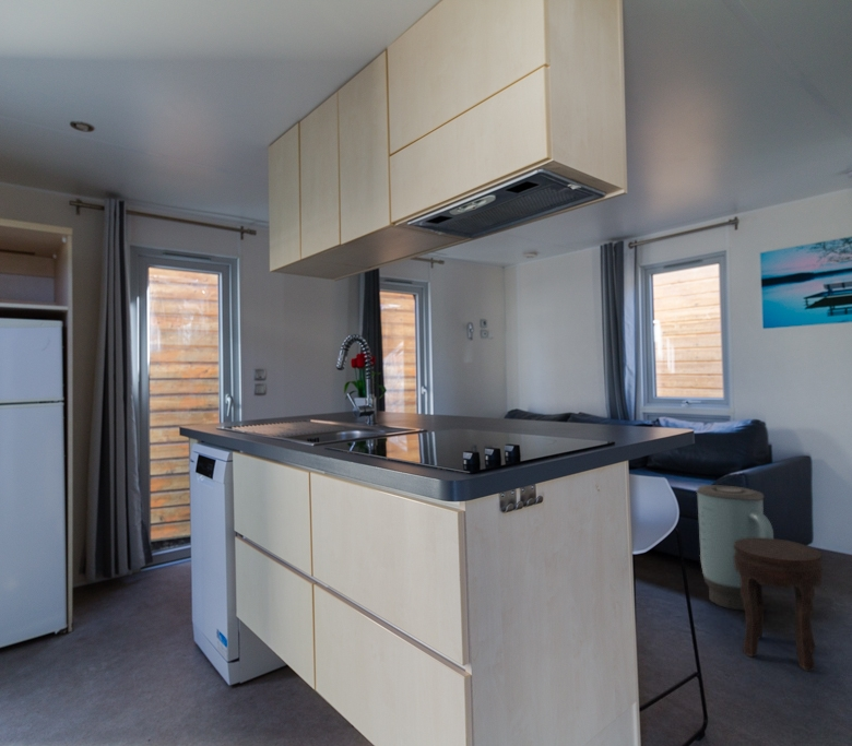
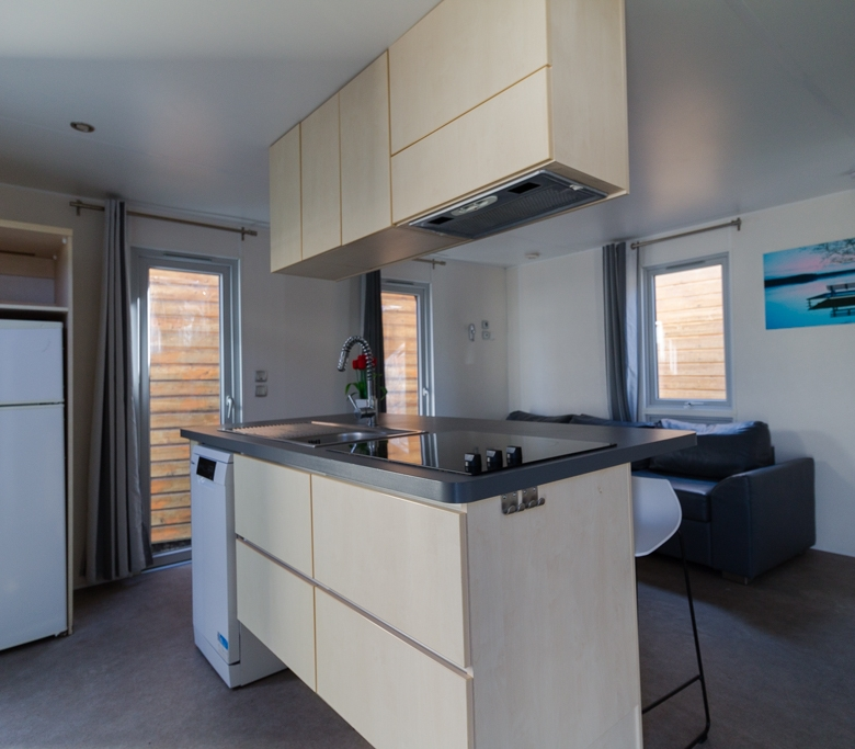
- trash can [695,484,774,611]
- side table [734,537,824,673]
